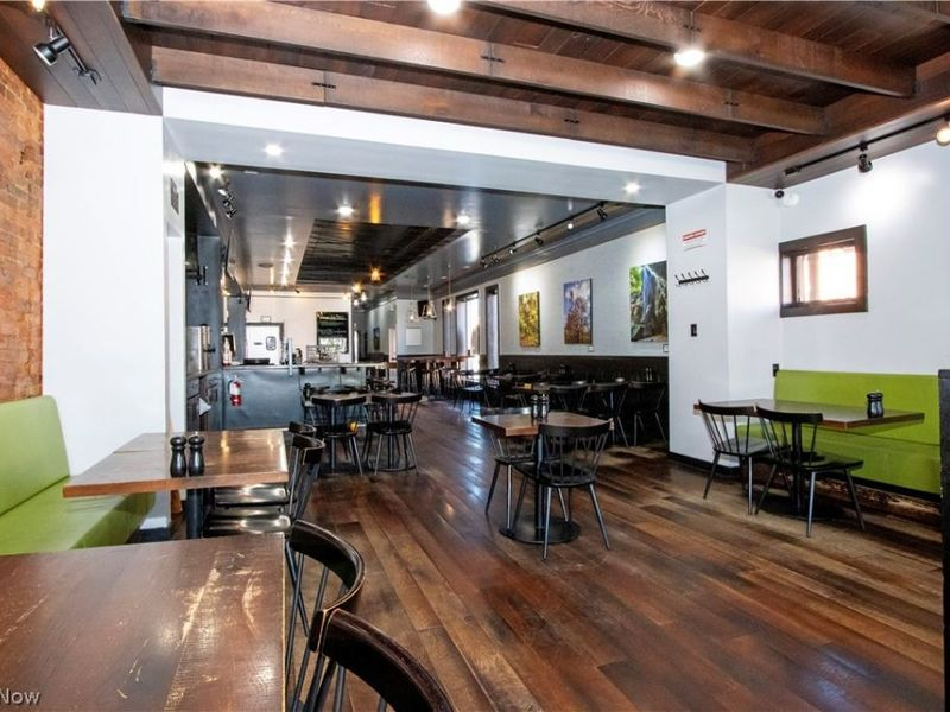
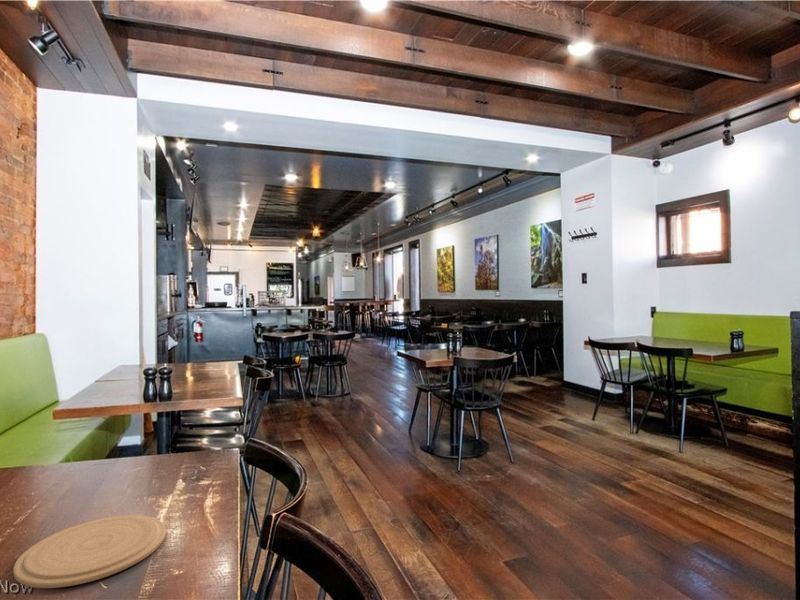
+ plate [12,514,167,589]
